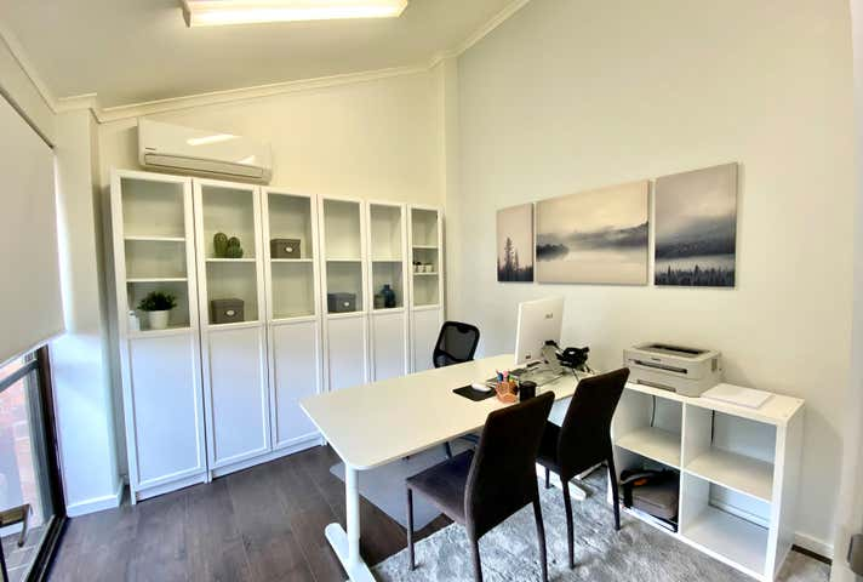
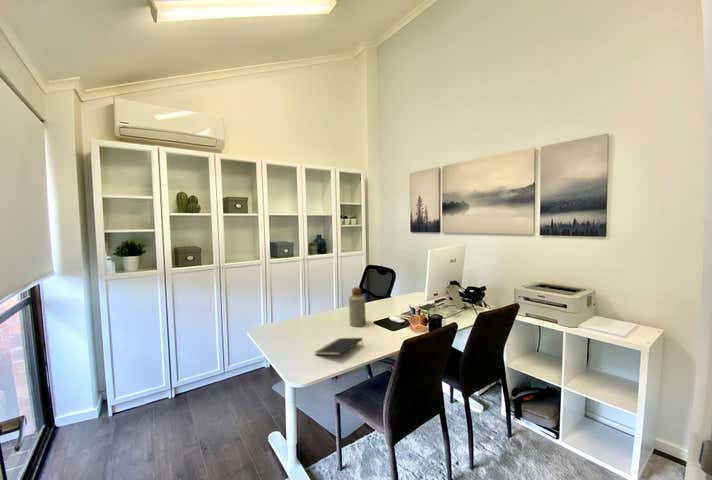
+ bottle [348,286,367,328]
+ notepad [314,337,364,356]
